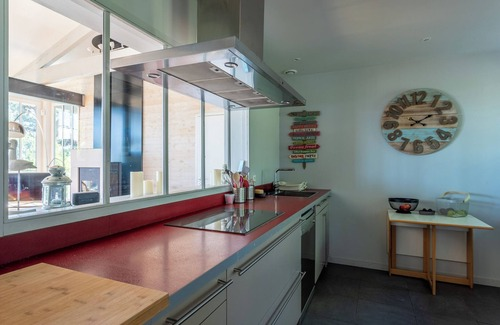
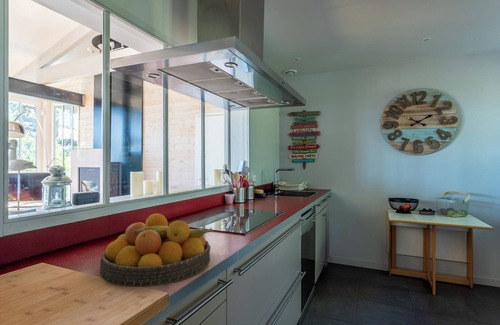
+ fruit bowl [99,213,213,287]
